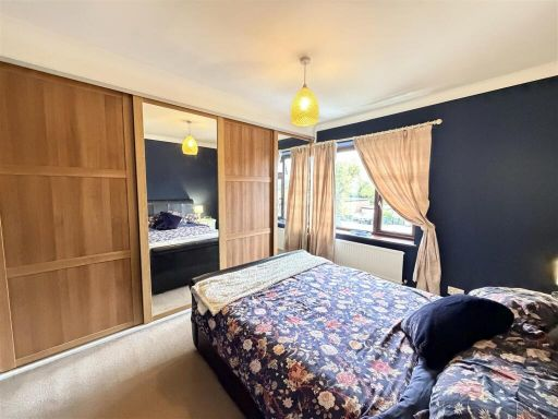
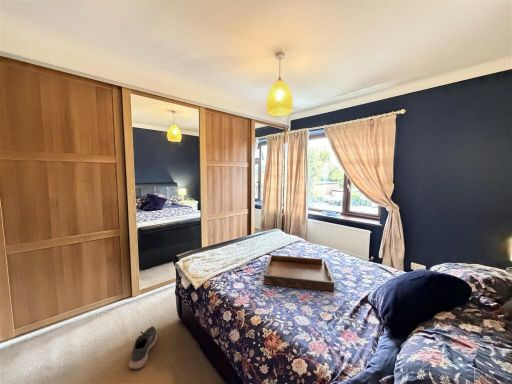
+ shoe [128,326,158,370]
+ serving tray [263,254,335,293]
